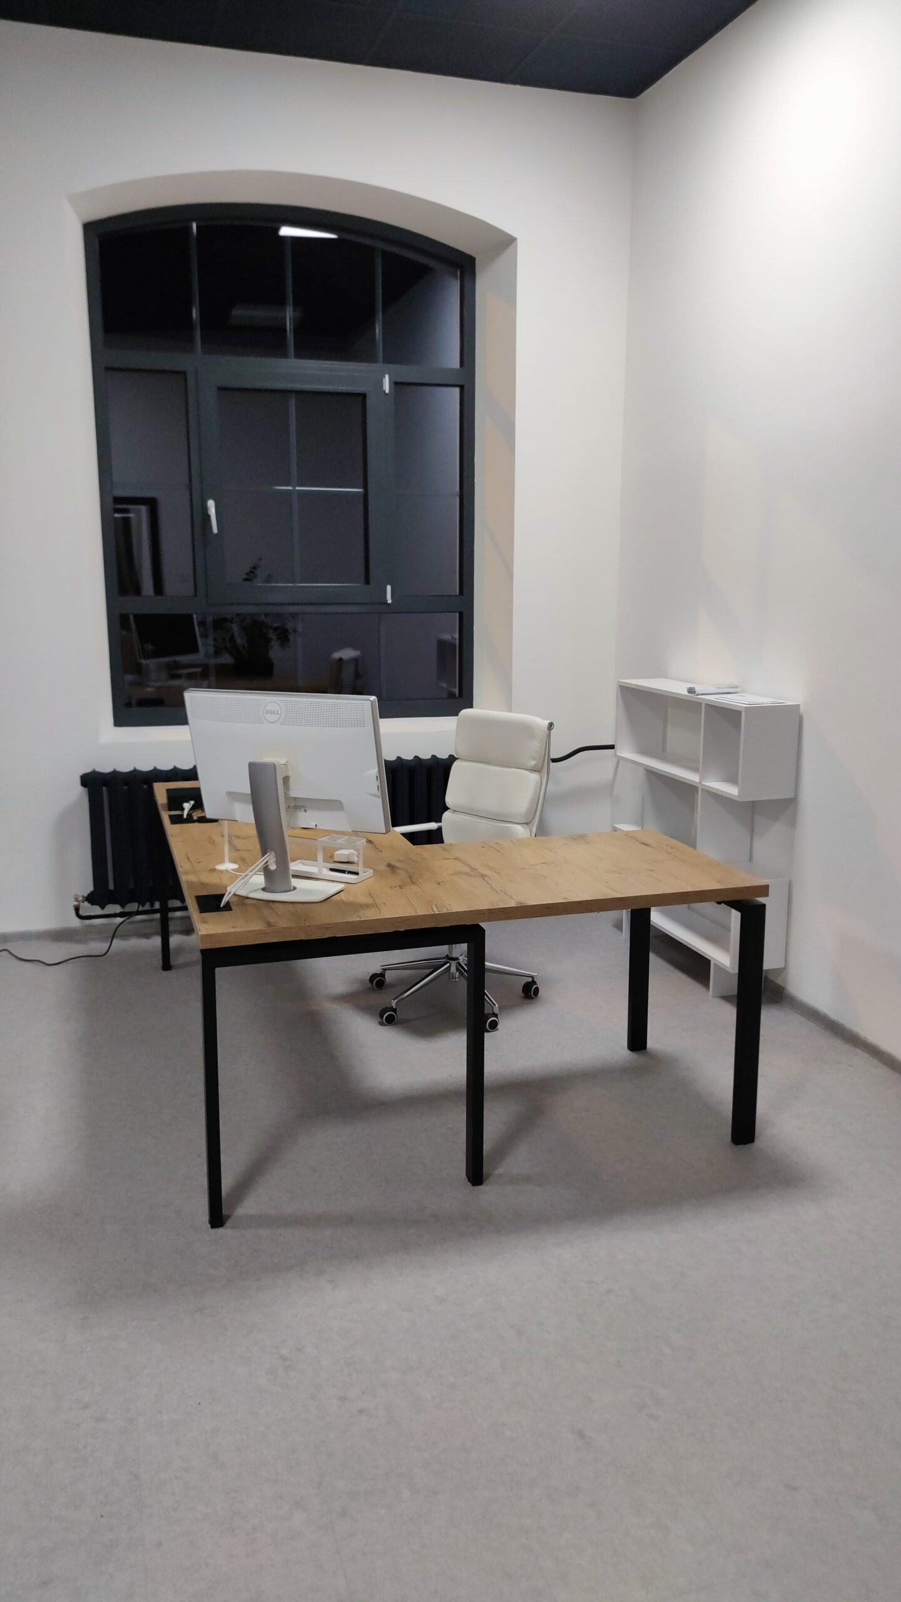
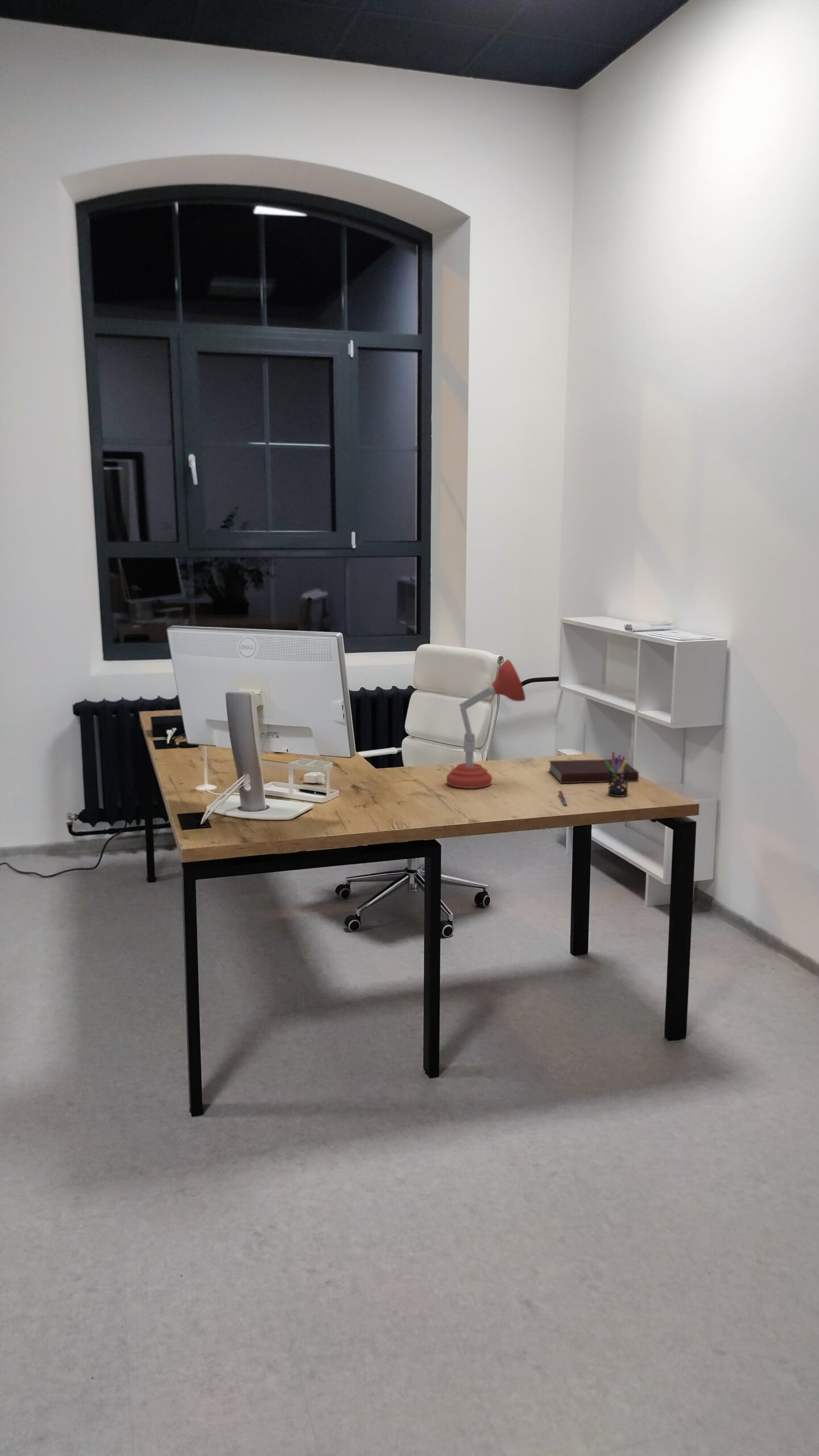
+ pen [557,790,569,806]
+ notebook [548,759,639,784]
+ pen holder [605,751,629,797]
+ desk lamp [446,659,526,789]
